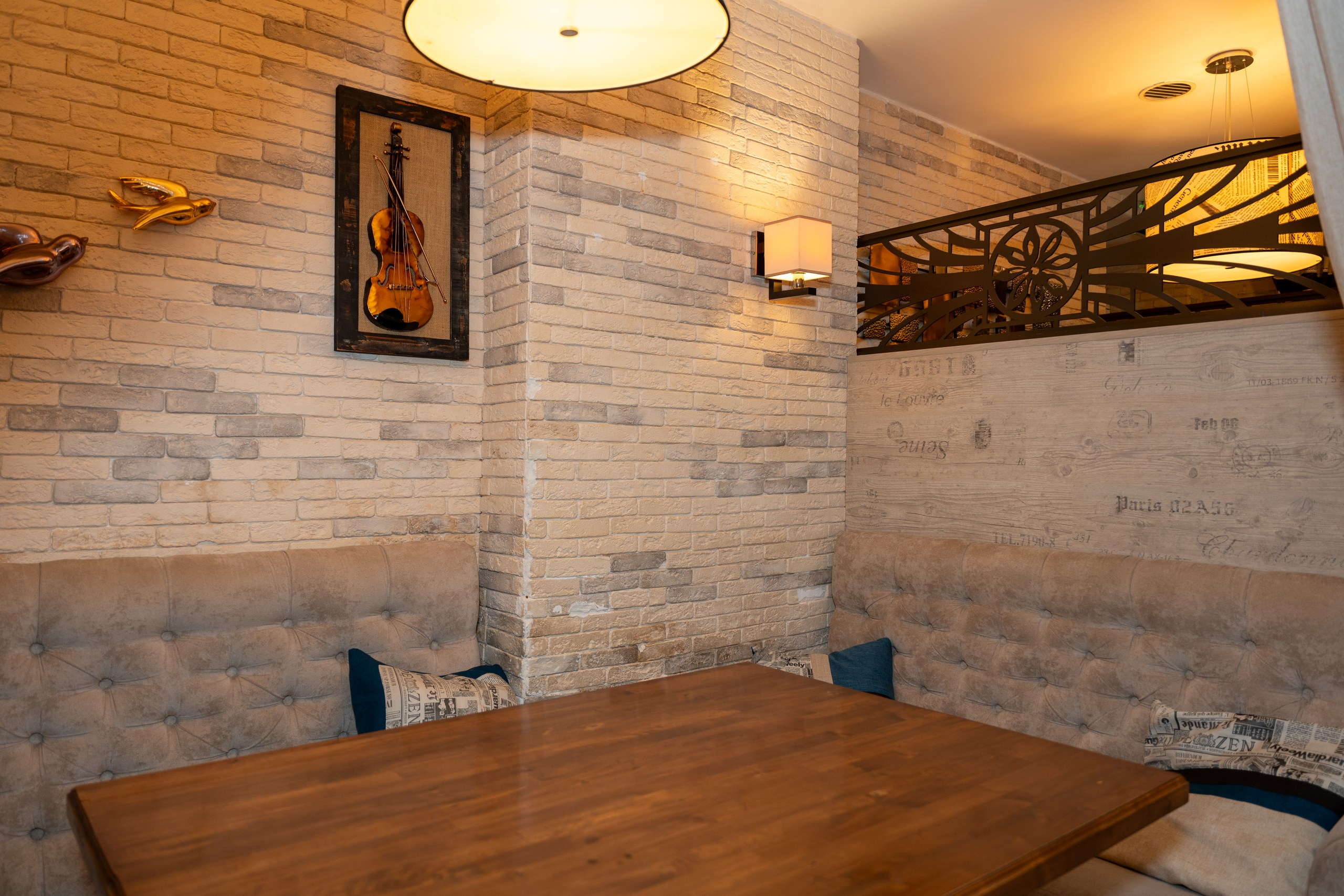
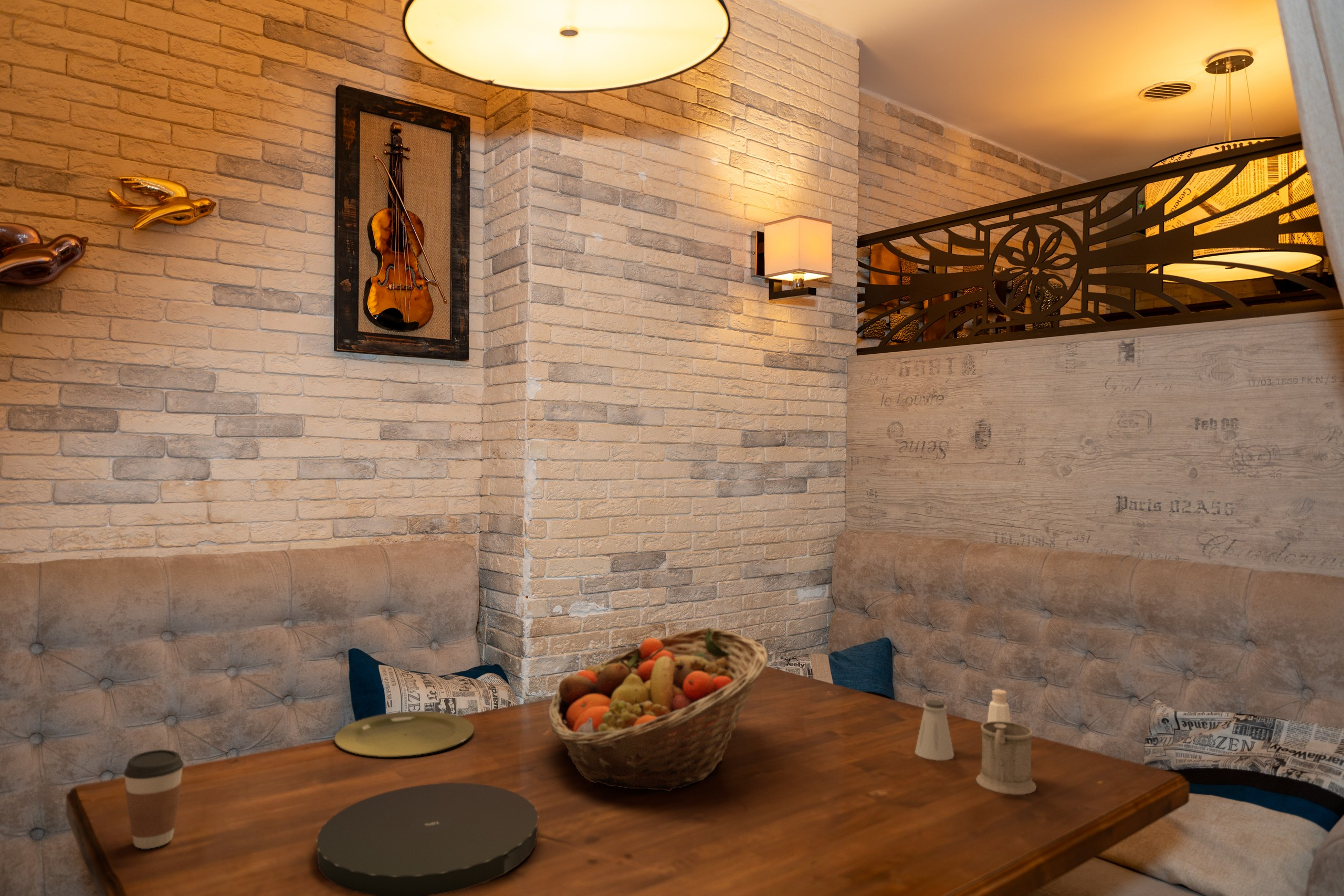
+ saltshaker [914,699,954,761]
+ pepper shaker [987,689,1011,722]
+ coffee cup [123,749,184,849]
+ fruit basket [548,627,769,792]
+ mug [975,721,1037,795]
+ plate [334,711,475,757]
+ plate [316,783,539,896]
